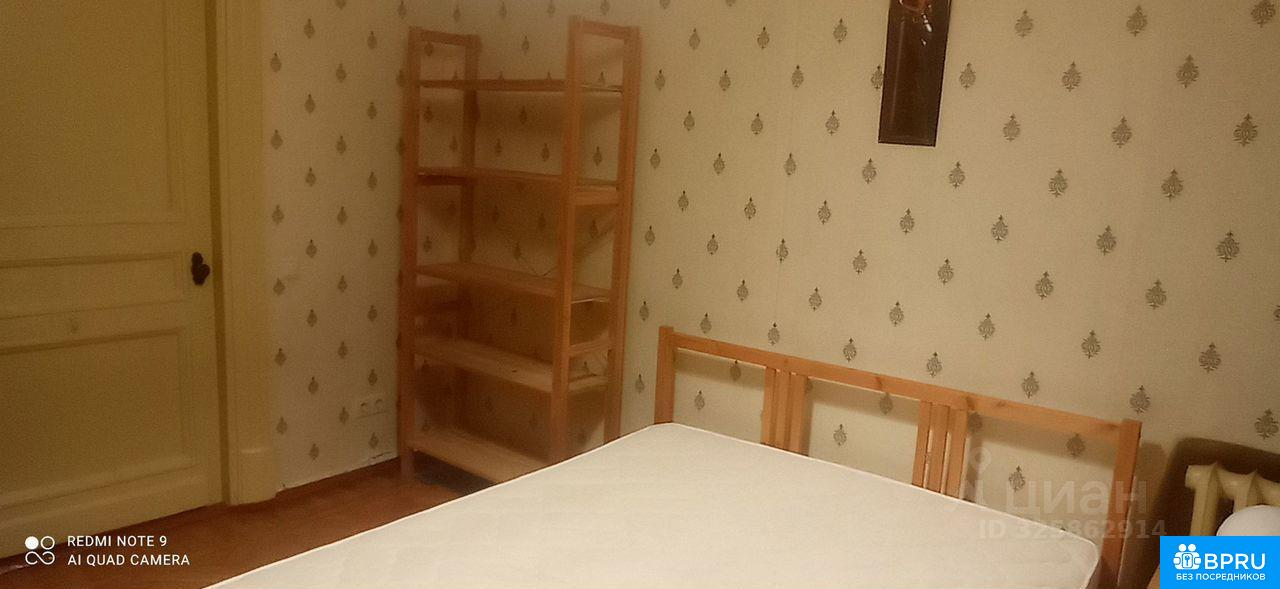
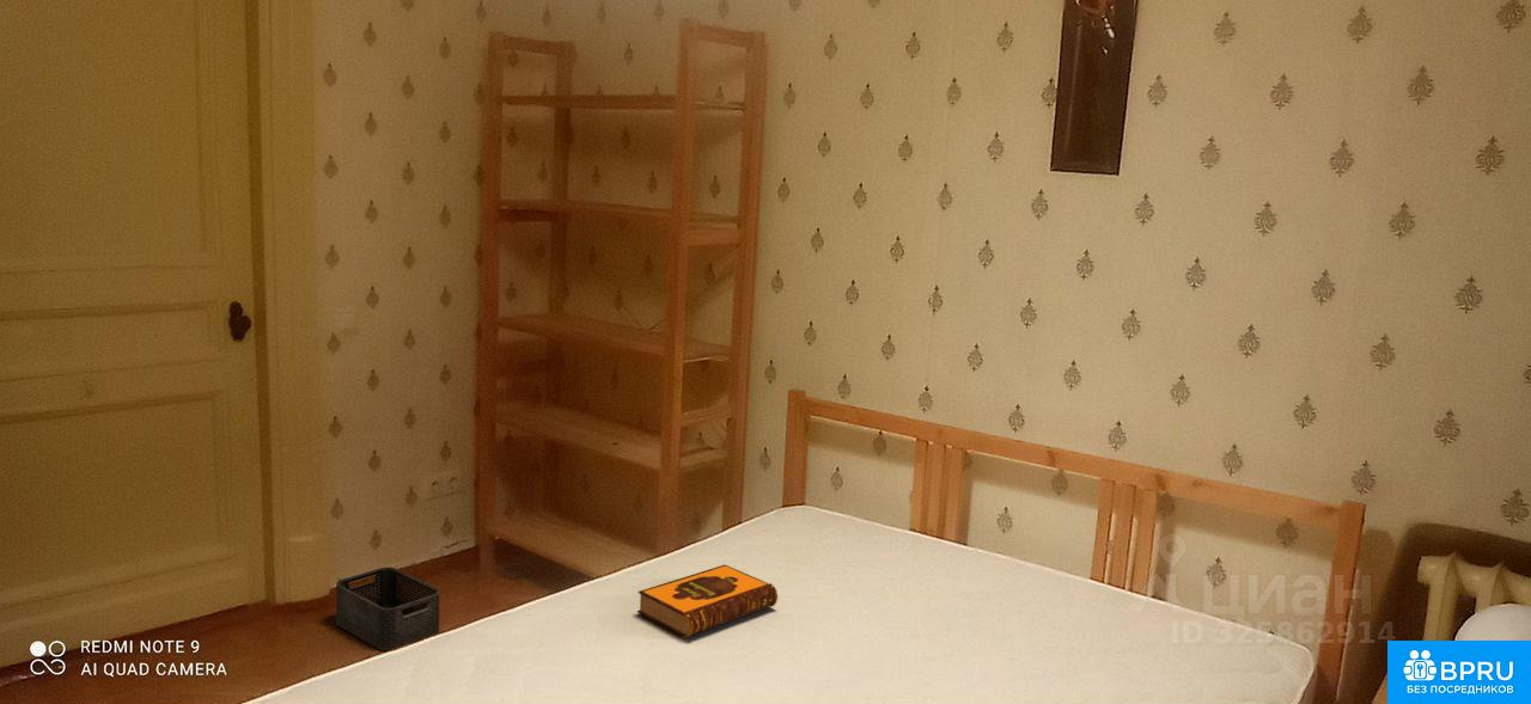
+ hardback book [636,564,779,638]
+ storage bin [335,567,440,651]
